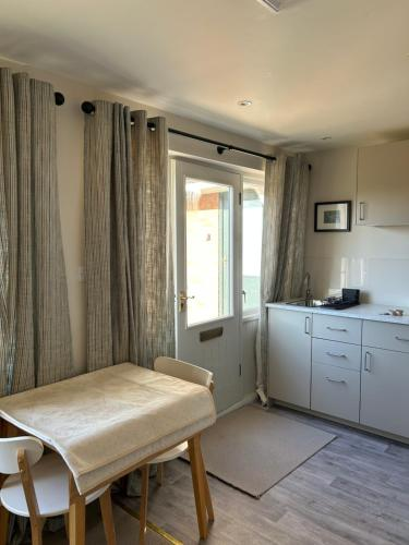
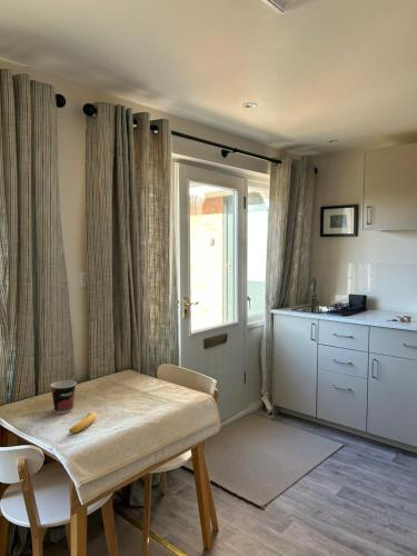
+ banana [68,410,98,435]
+ cup [49,379,77,415]
